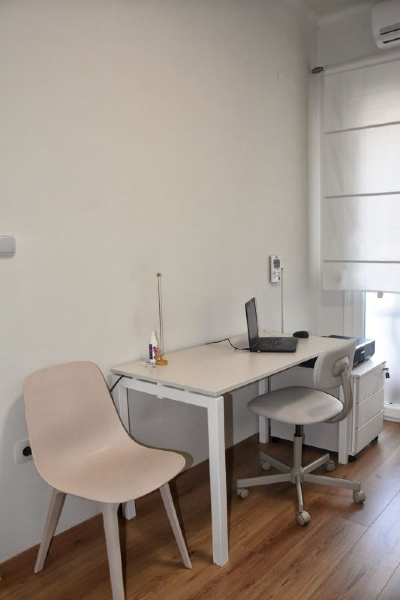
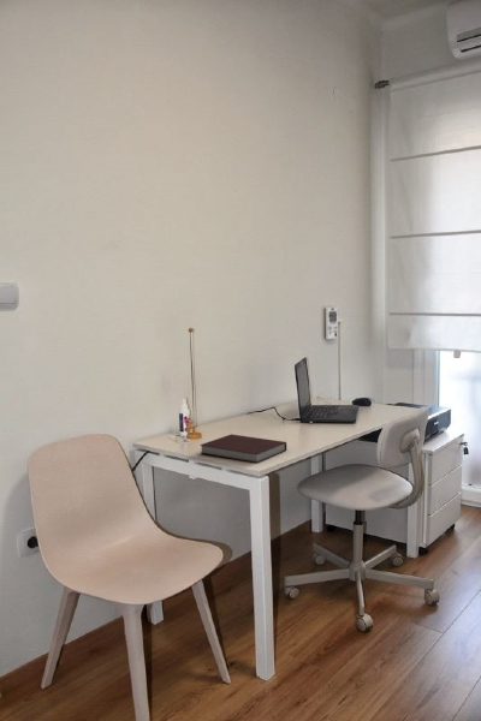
+ notebook [198,434,287,464]
